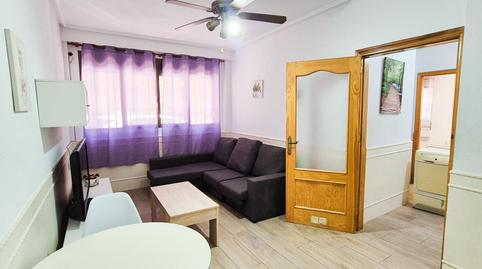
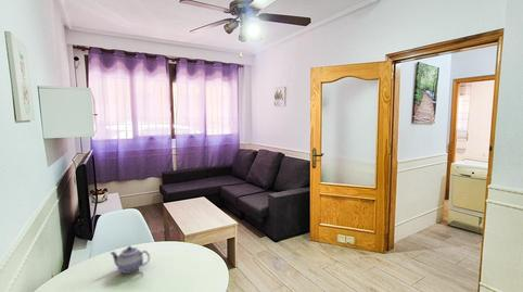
+ teapot [109,245,151,275]
